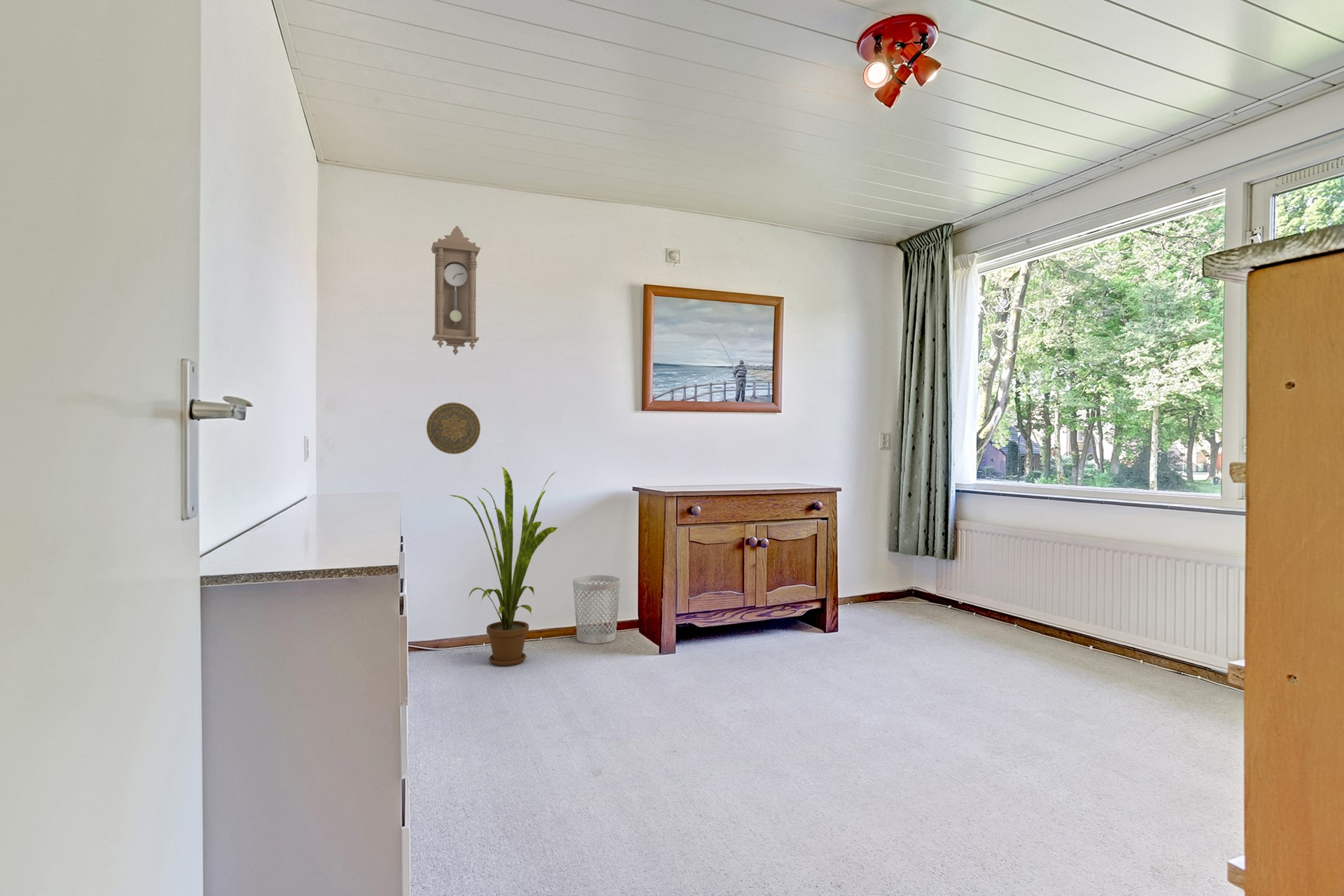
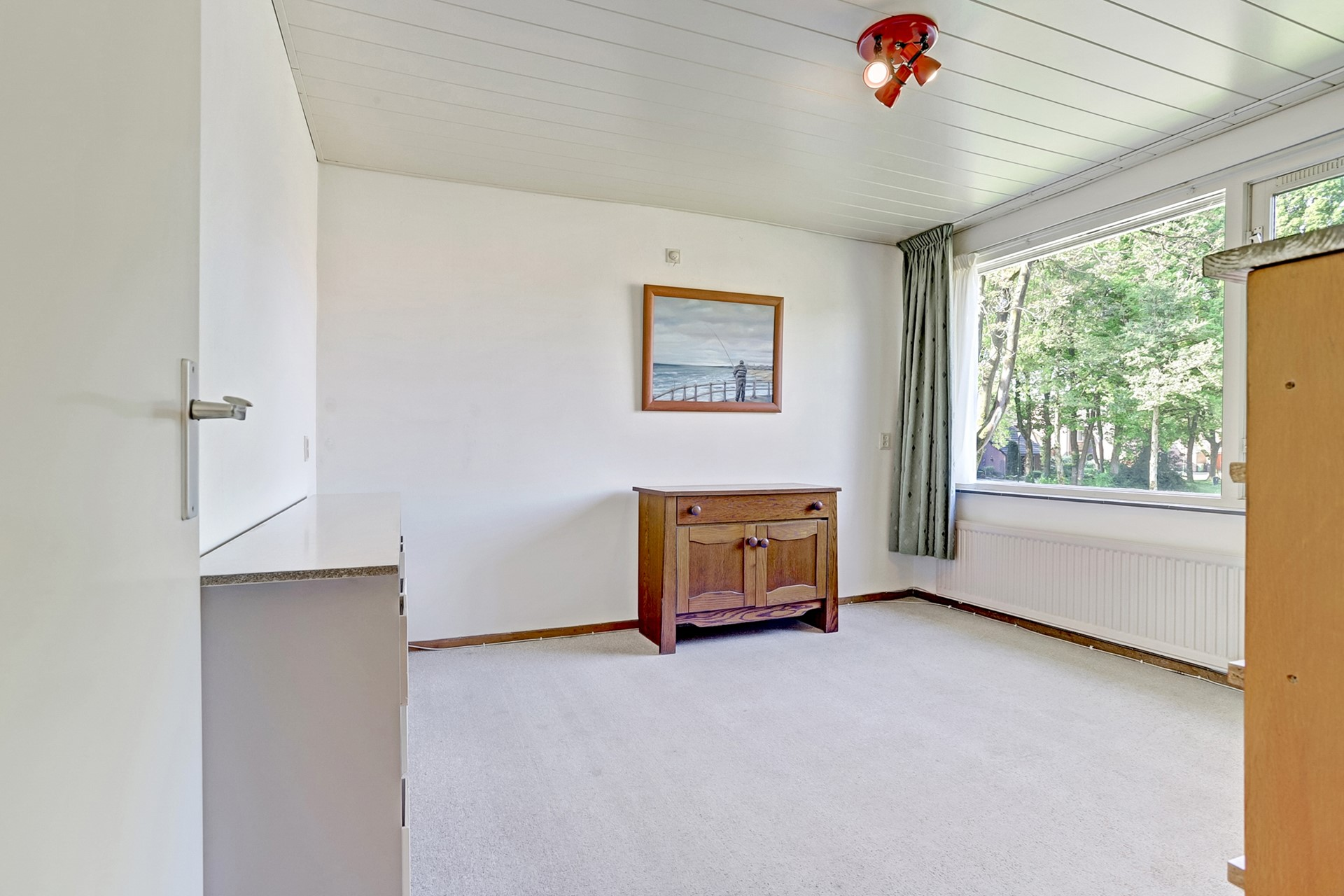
- pendulum clock [430,225,482,356]
- house plant [449,466,559,666]
- wastebasket [572,575,622,645]
- decorative plate [426,402,481,455]
